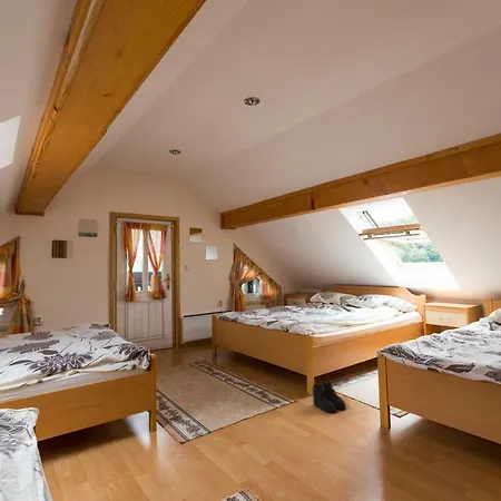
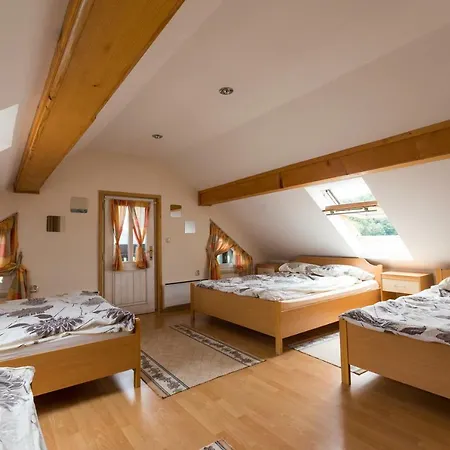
- boots [312,380,347,413]
